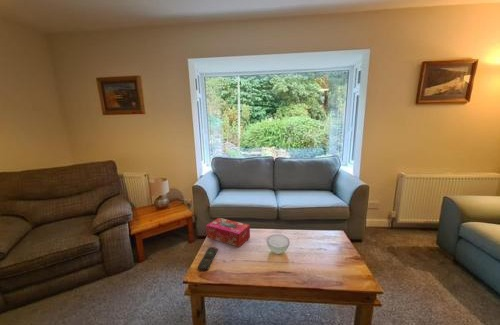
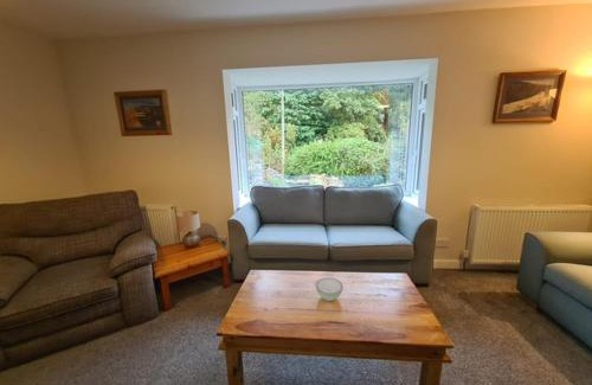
- remote control [197,246,219,271]
- tissue box [205,217,251,248]
